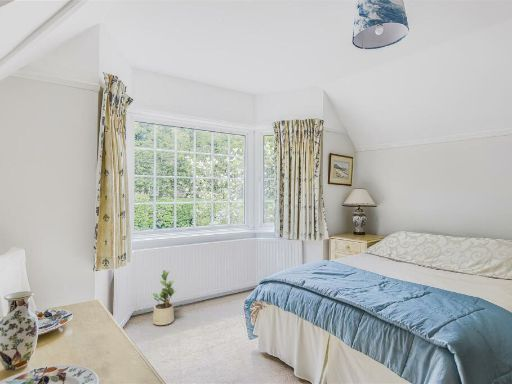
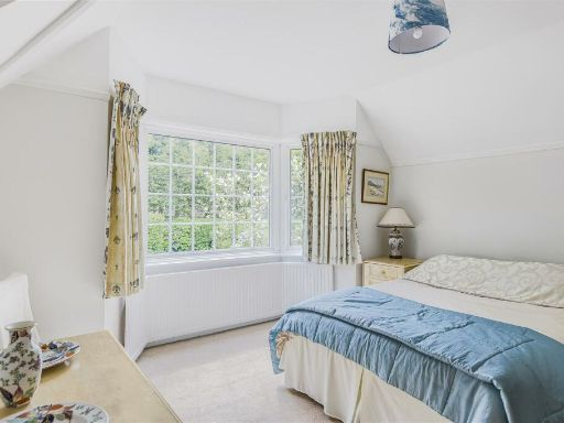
- potted plant [152,269,178,326]
